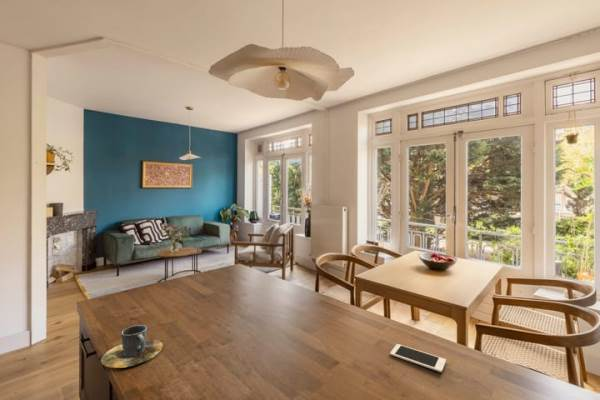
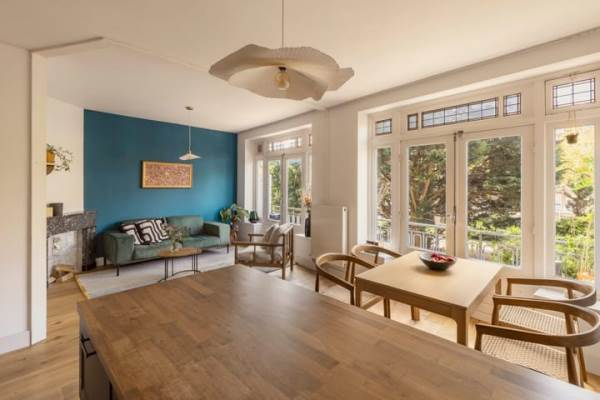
- cup [100,324,164,369]
- cell phone [389,343,447,373]
